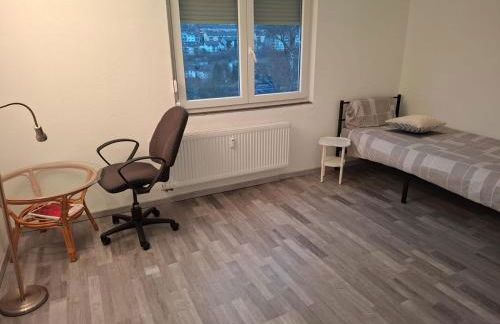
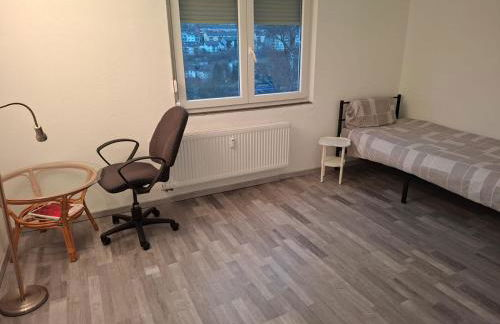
- pillow [384,114,448,134]
